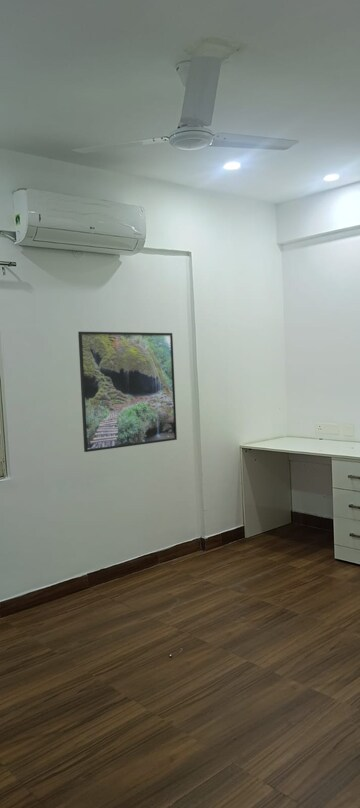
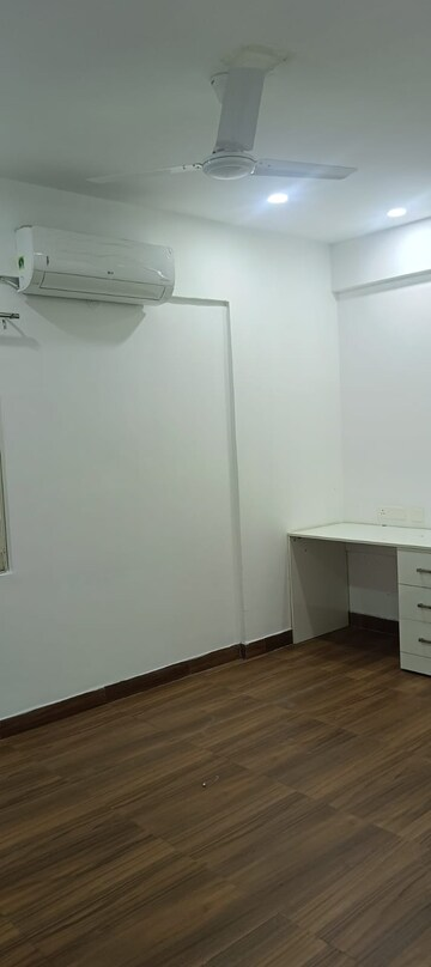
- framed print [77,331,178,453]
